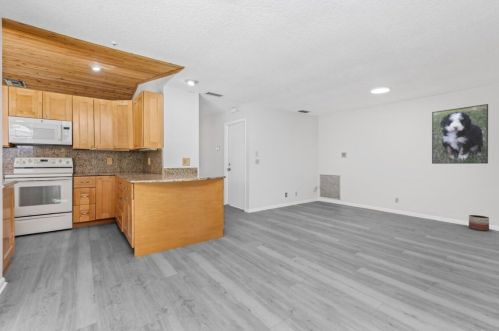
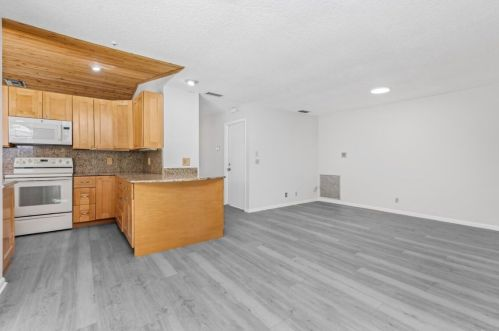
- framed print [431,103,489,165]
- planter [468,214,490,232]
